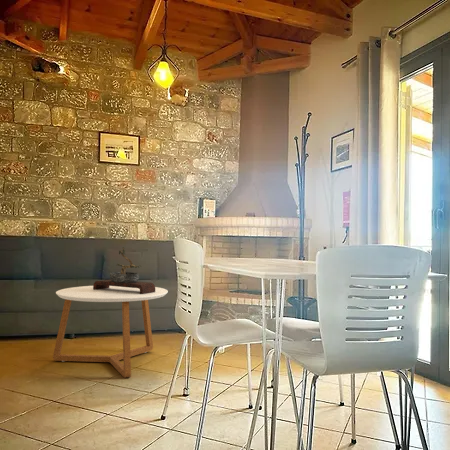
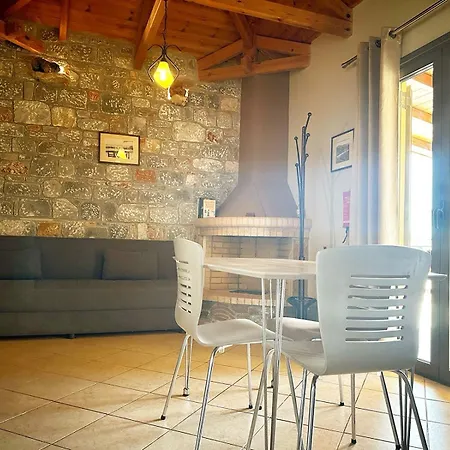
- coffee table [52,285,169,379]
- bonsai tree [92,247,156,294]
